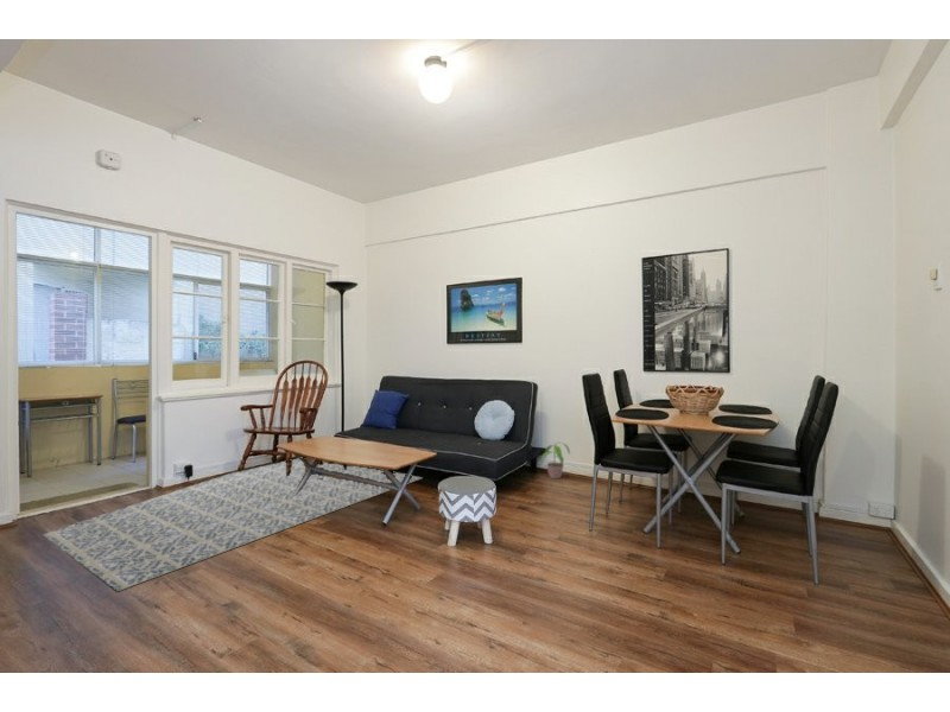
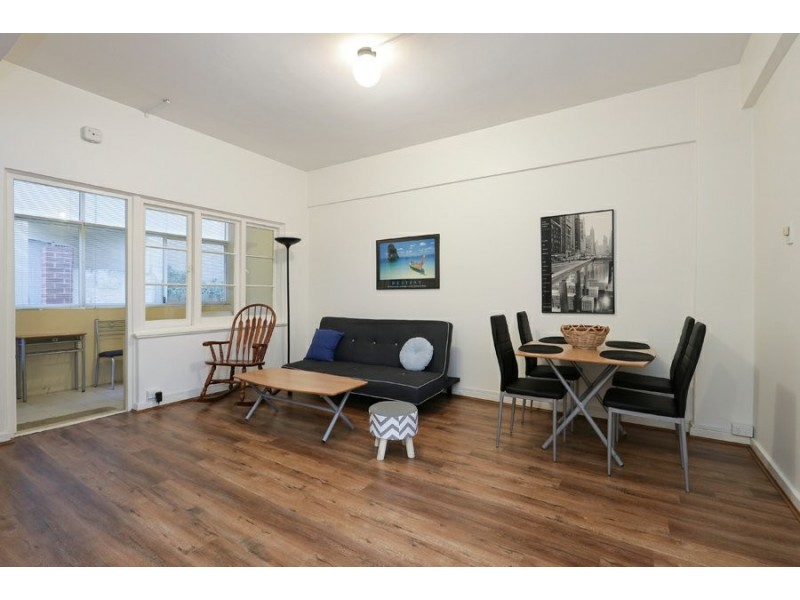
- potted plant [539,441,571,479]
- area rug [40,457,424,592]
